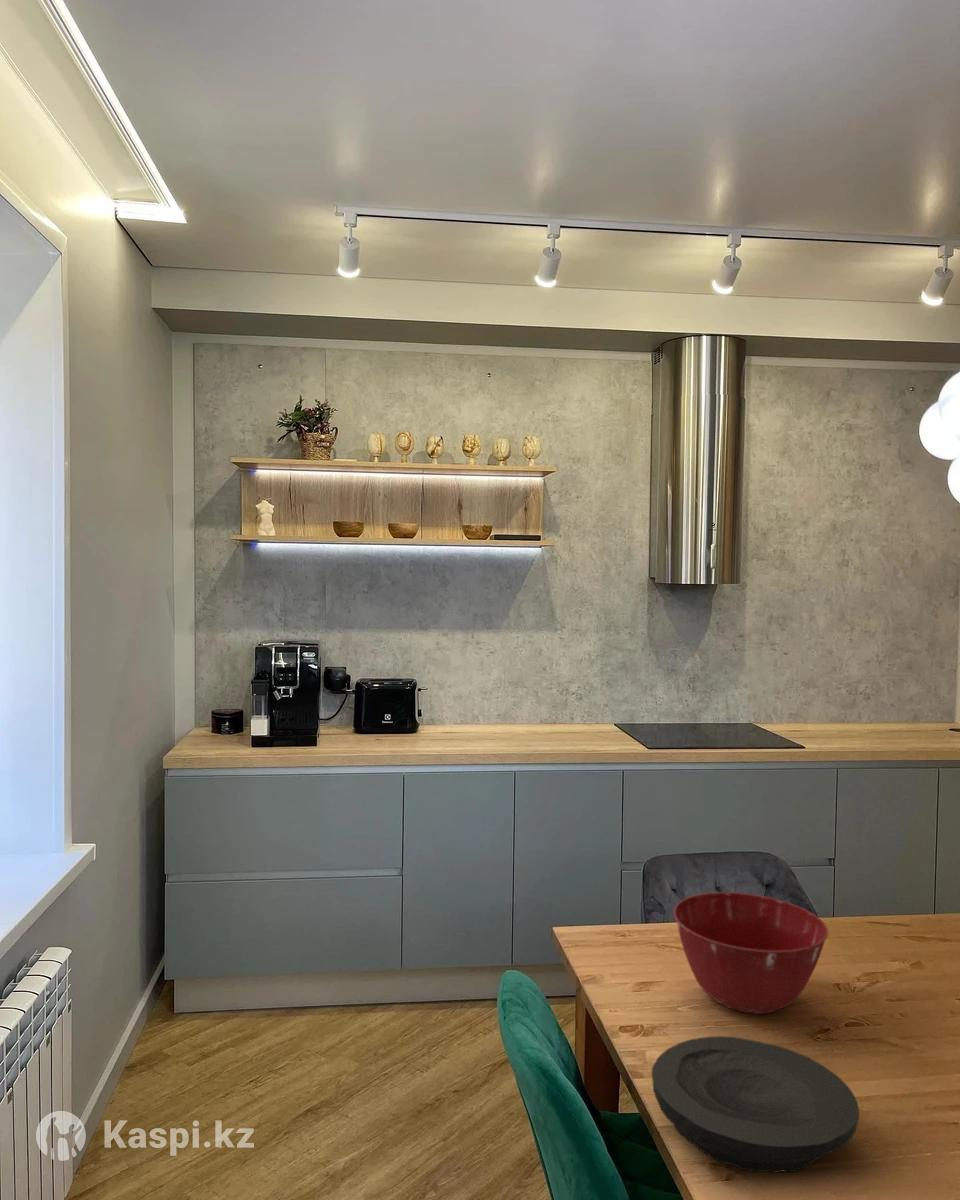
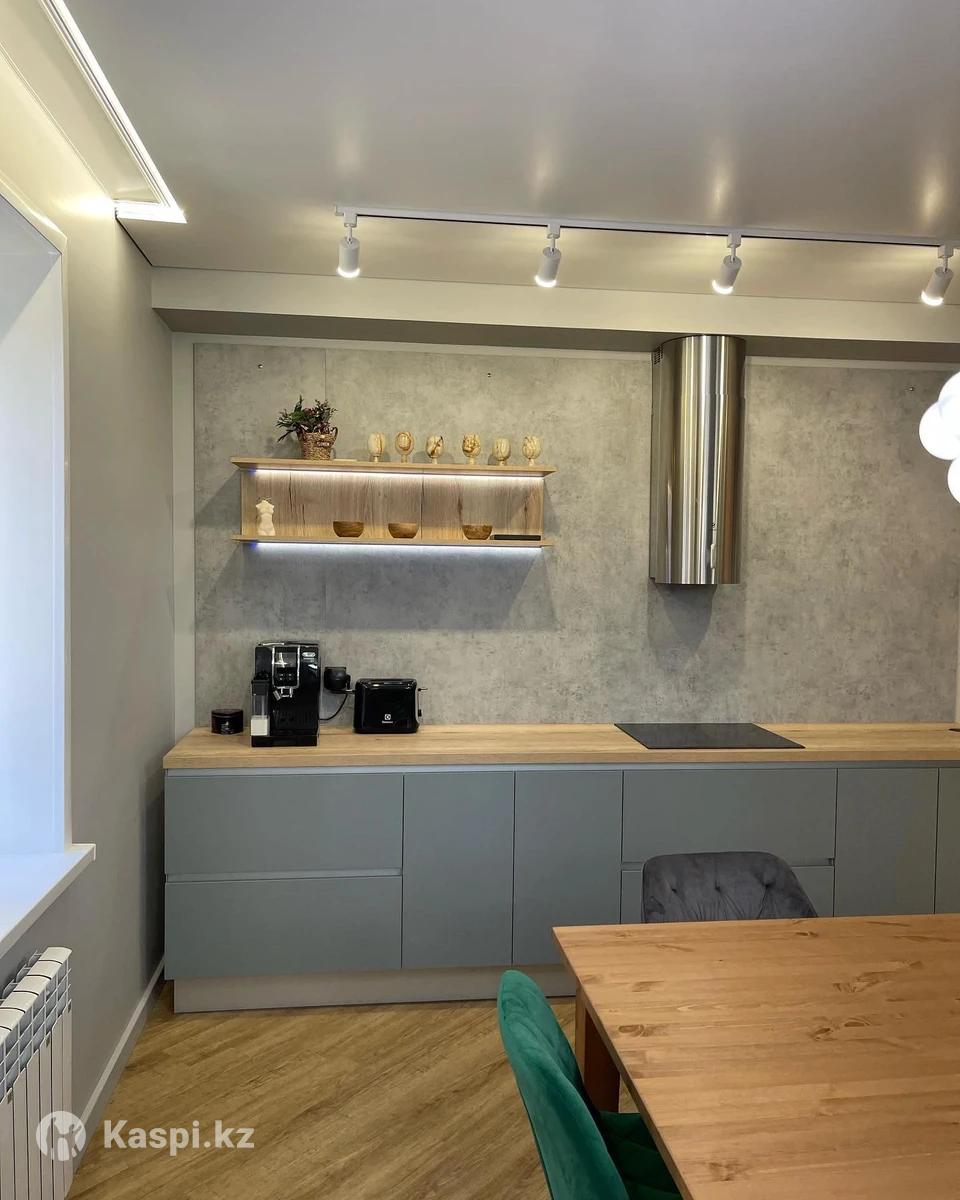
- mixing bowl [673,891,829,1015]
- plate [651,1035,860,1174]
